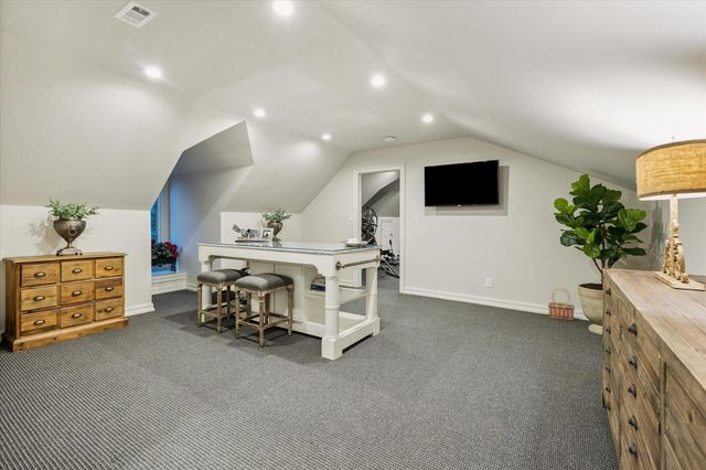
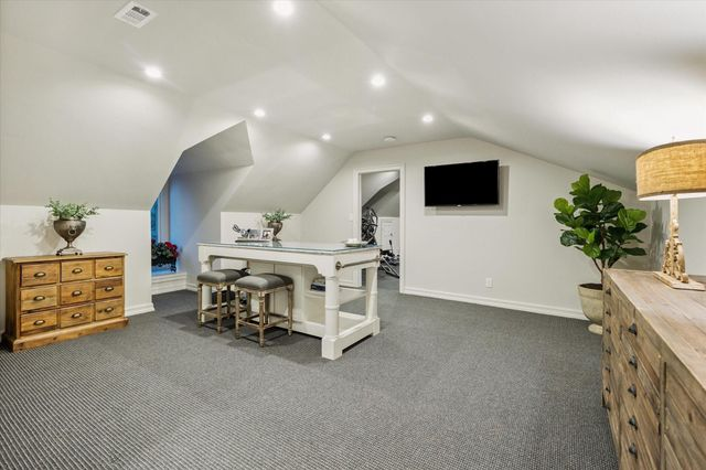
- basket [547,287,576,321]
